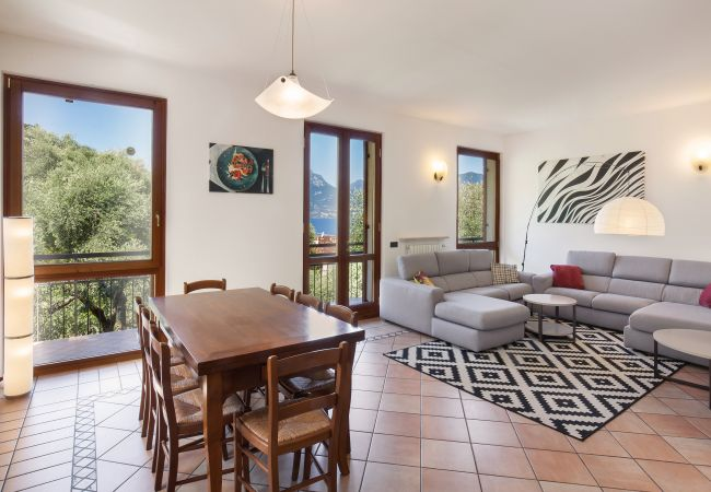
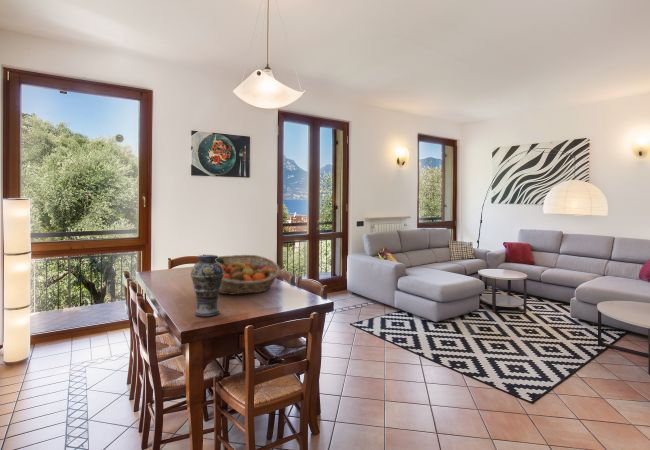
+ vase [189,254,224,318]
+ fruit basket [215,254,282,295]
